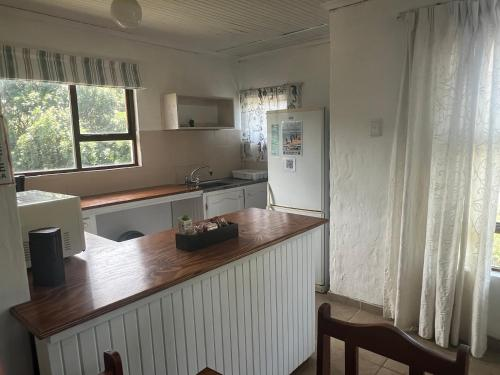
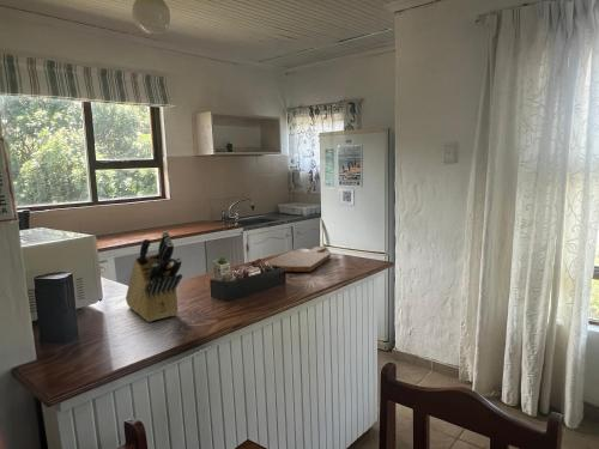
+ cutting board [266,245,332,273]
+ knife block [125,231,183,323]
